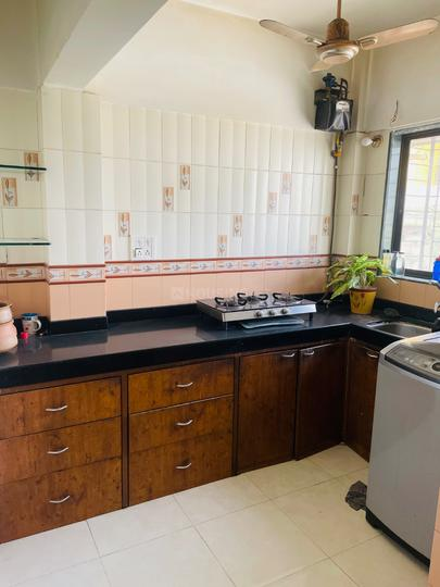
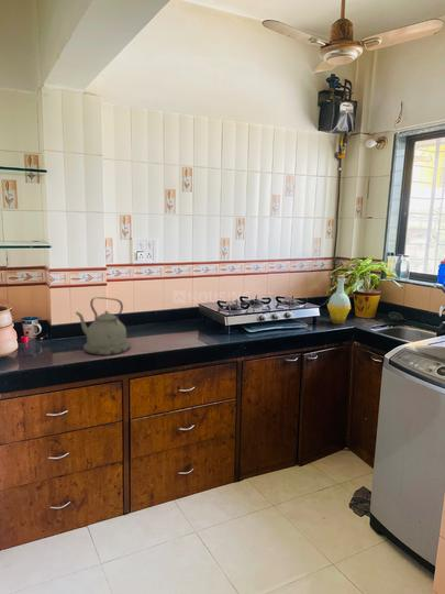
+ bottle [326,274,352,324]
+ kettle [75,296,131,356]
